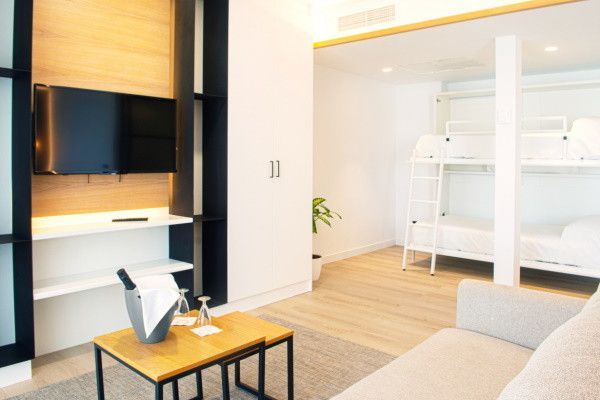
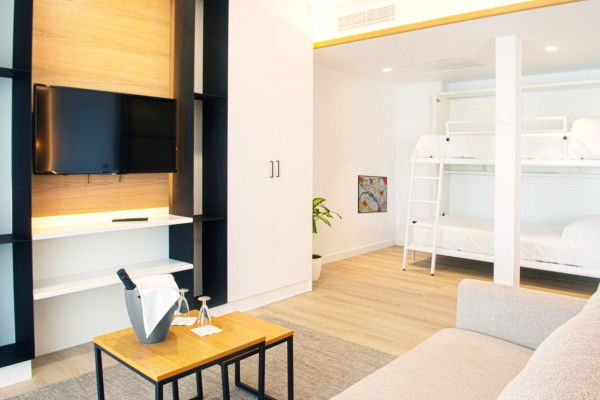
+ wall art [357,174,388,214]
